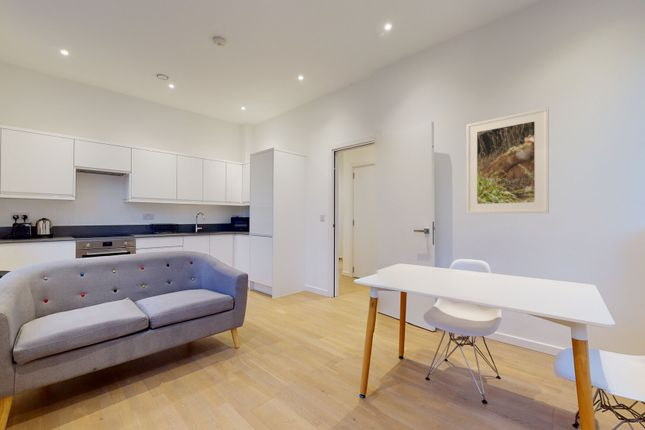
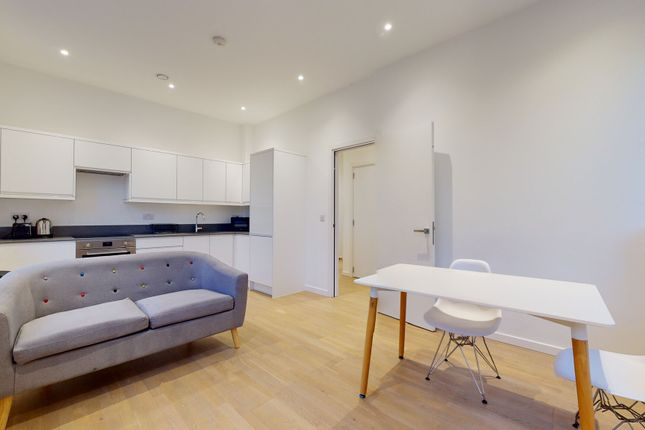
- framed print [466,107,550,215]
